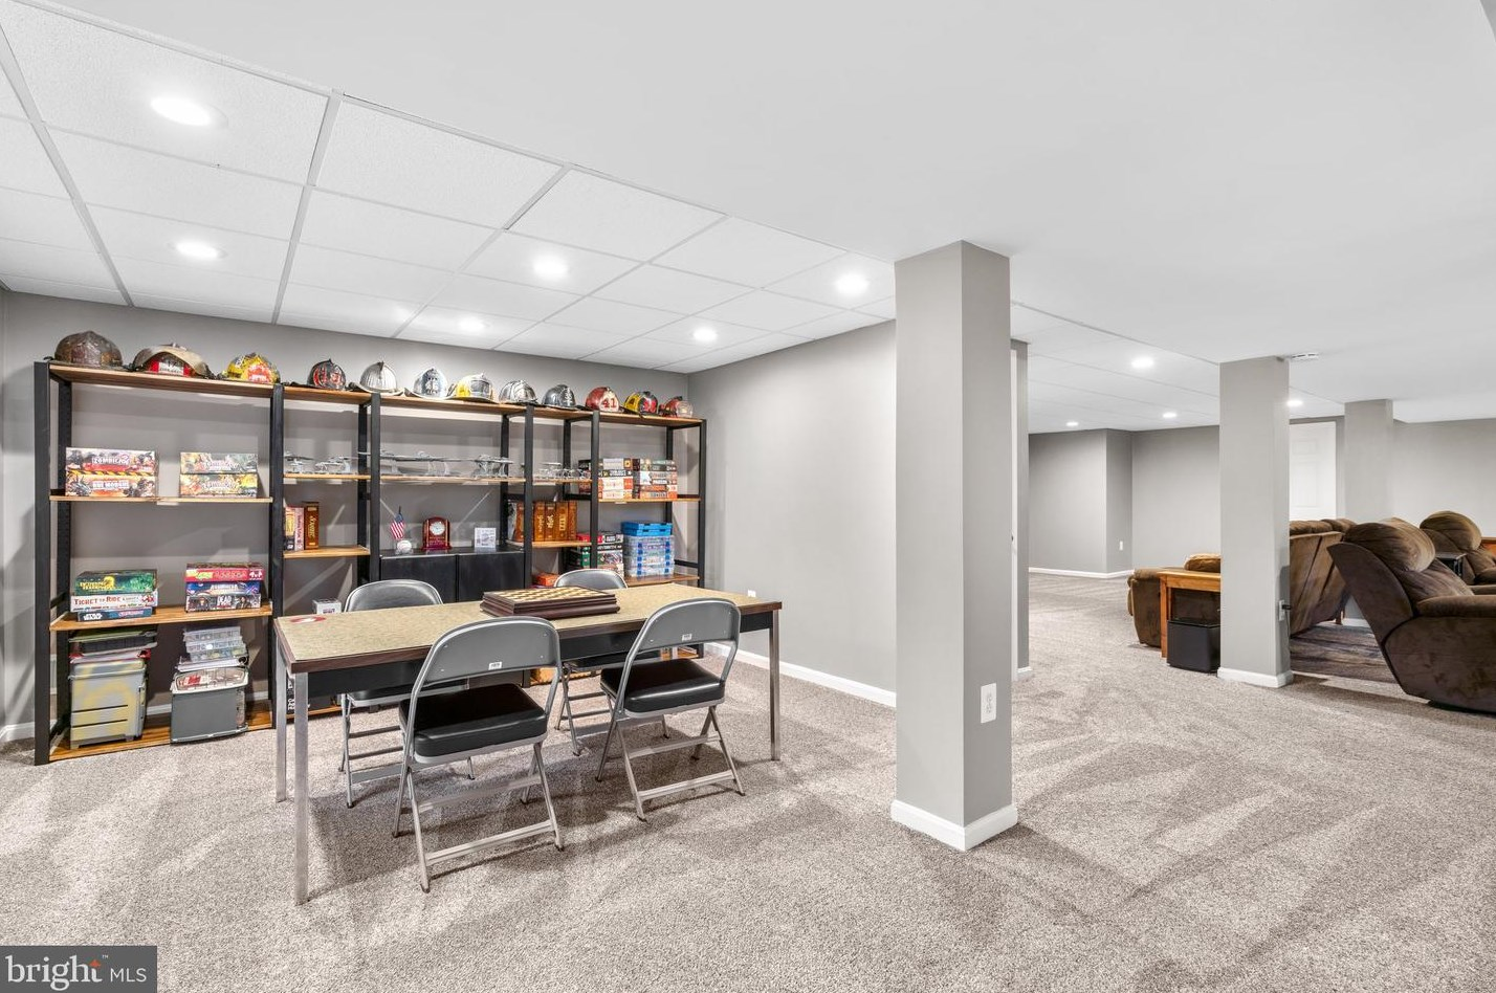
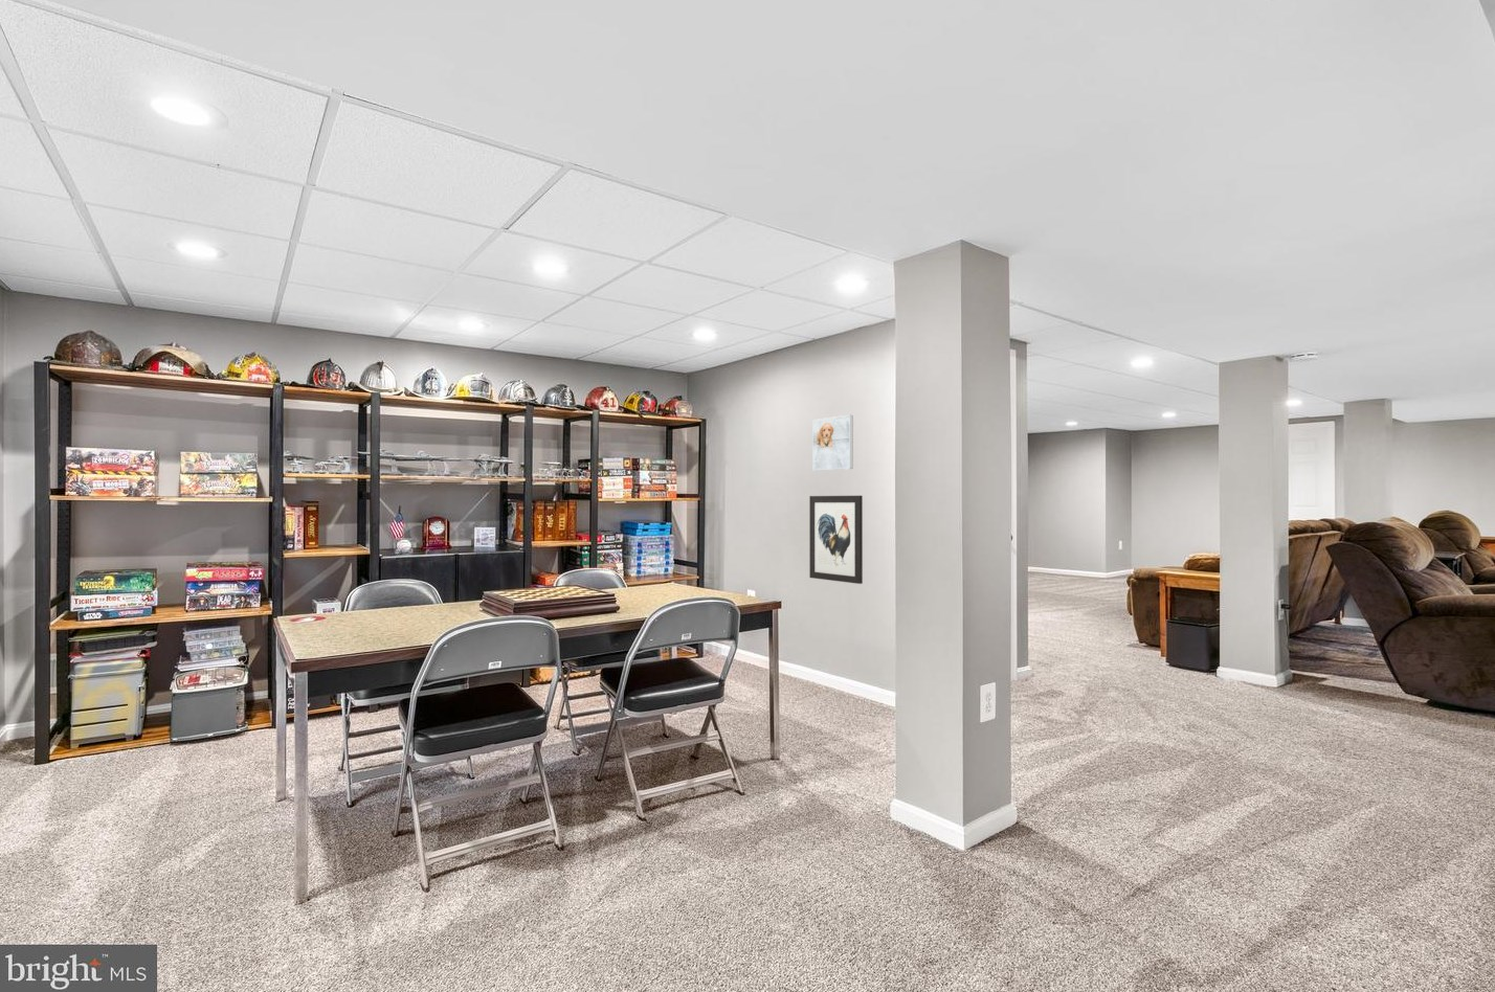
+ wall art [808,495,864,585]
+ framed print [812,414,854,472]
